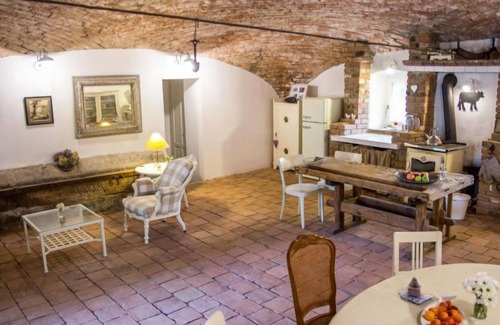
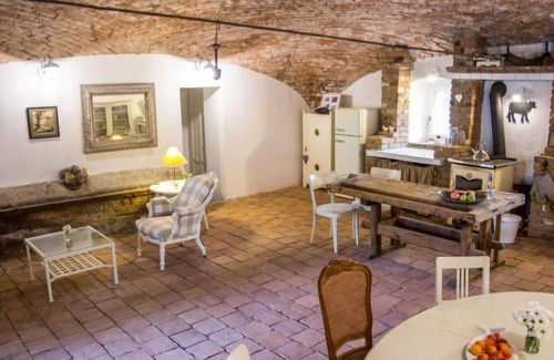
- teapot [398,276,435,305]
